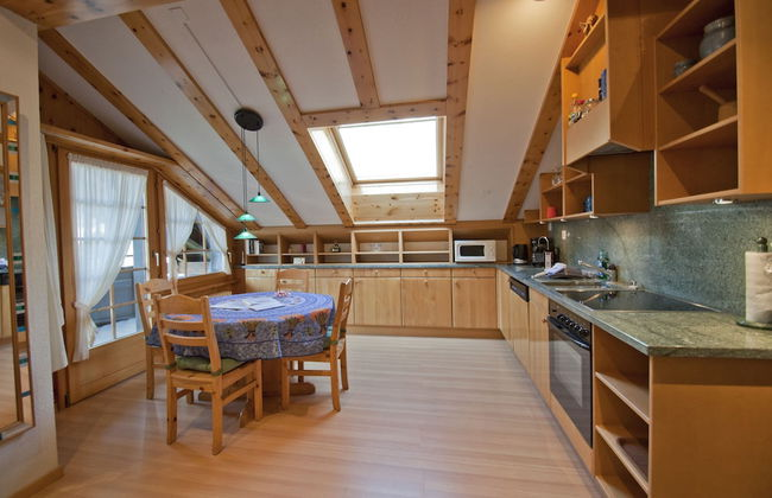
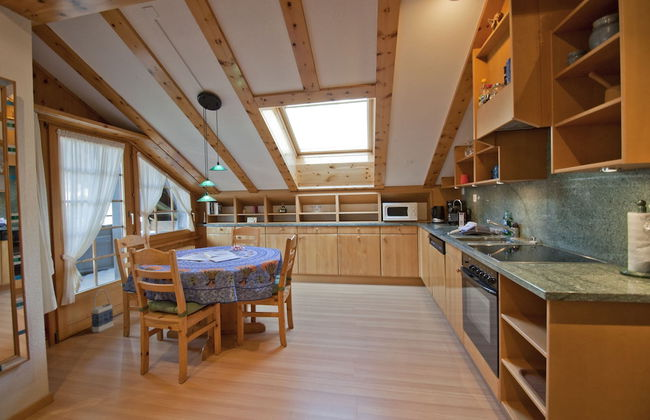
+ bag [90,288,114,333]
